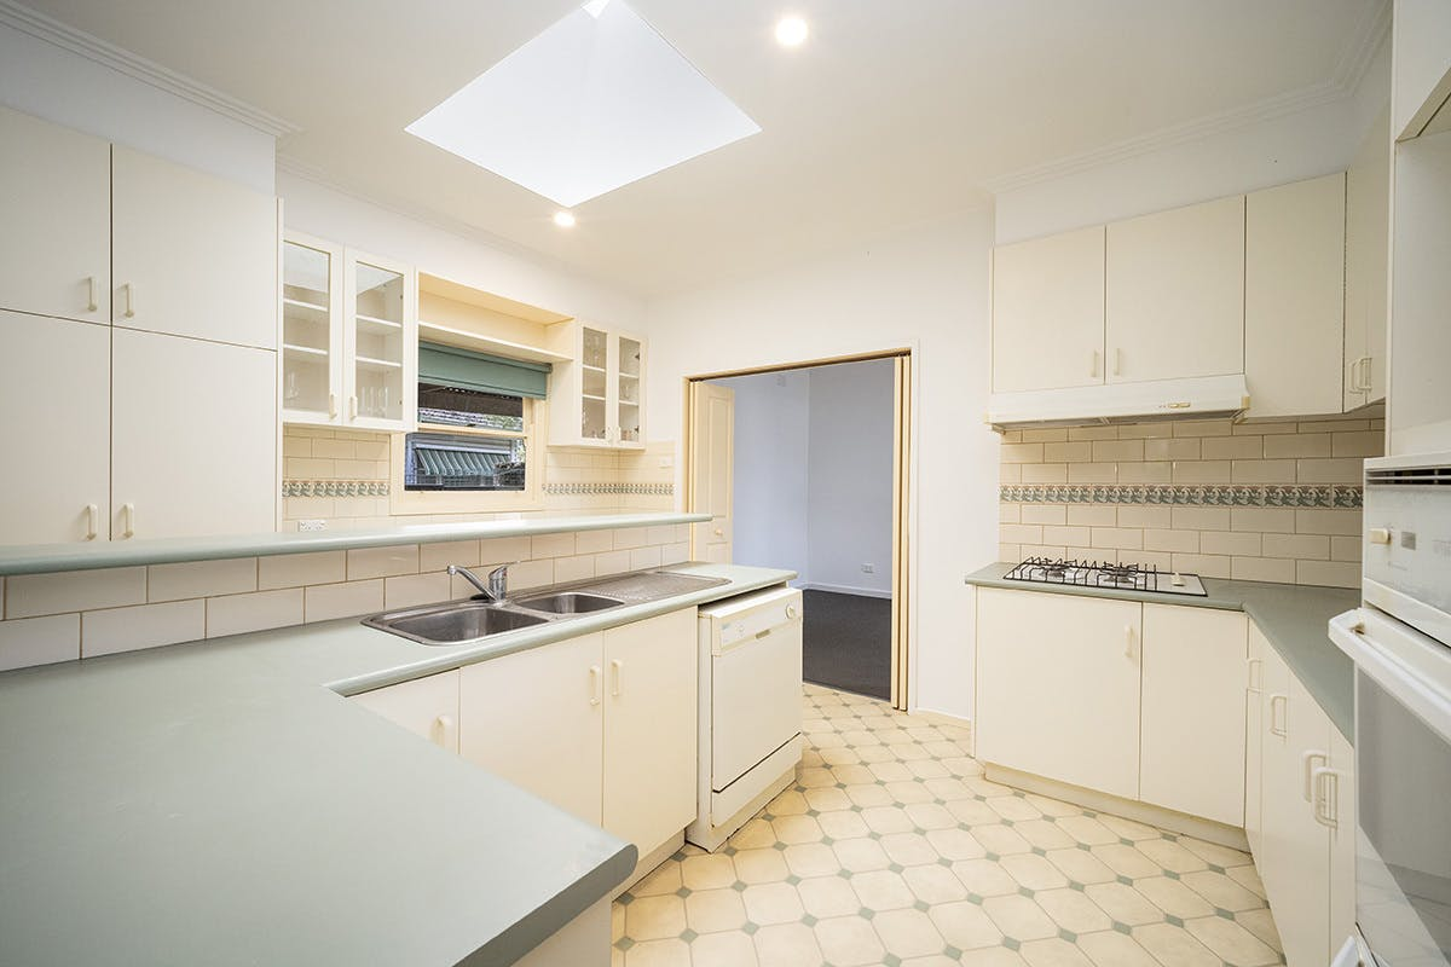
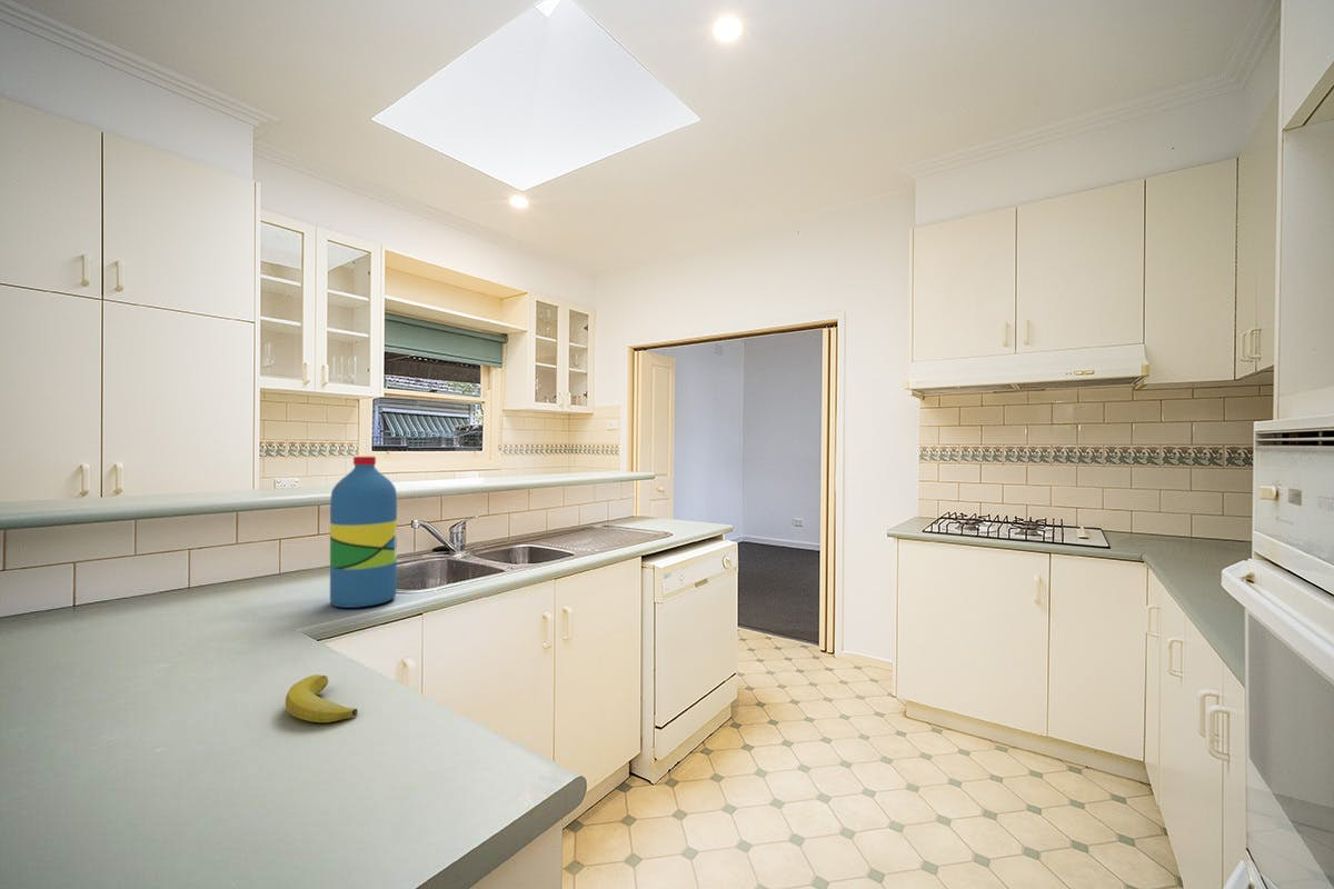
+ water bottle [329,456,398,609]
+ banana [285,673,359,723]
